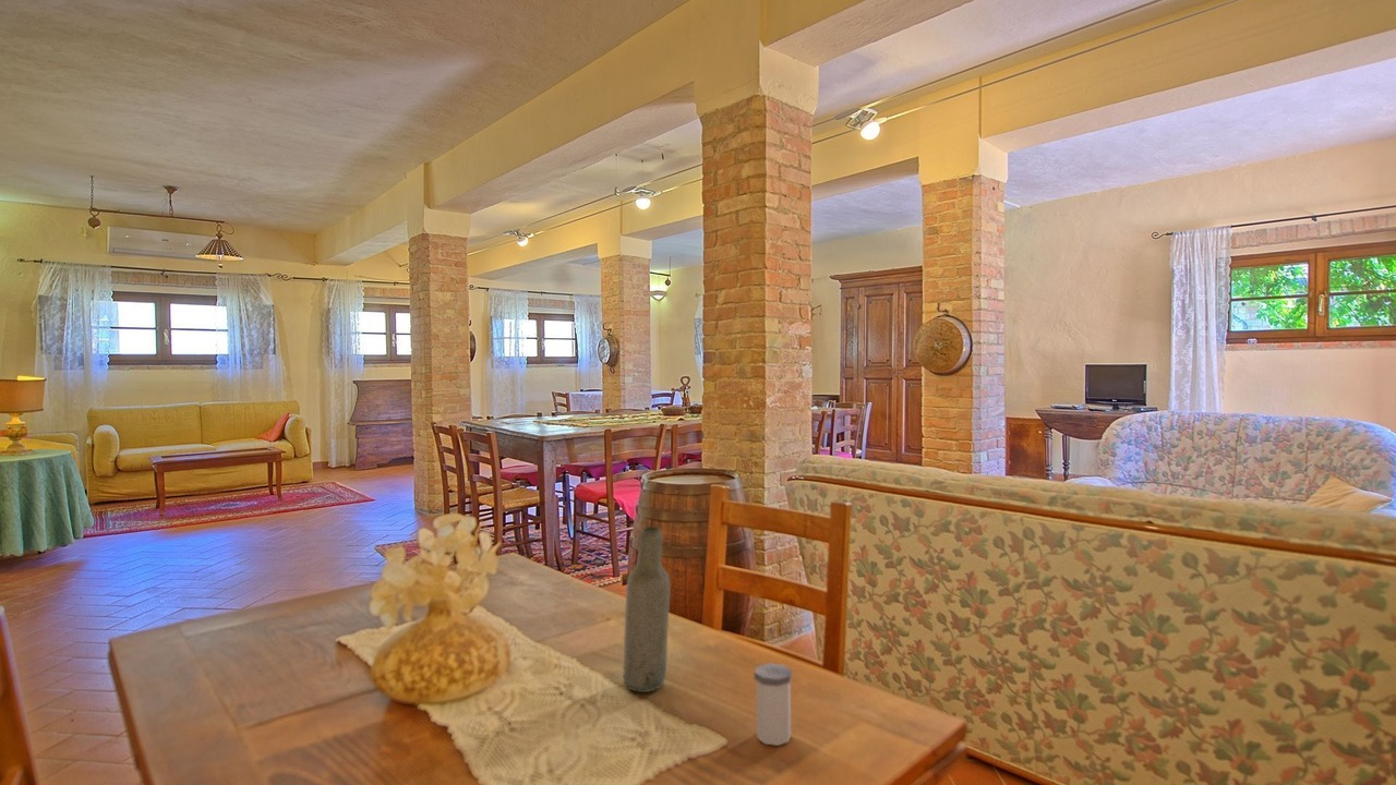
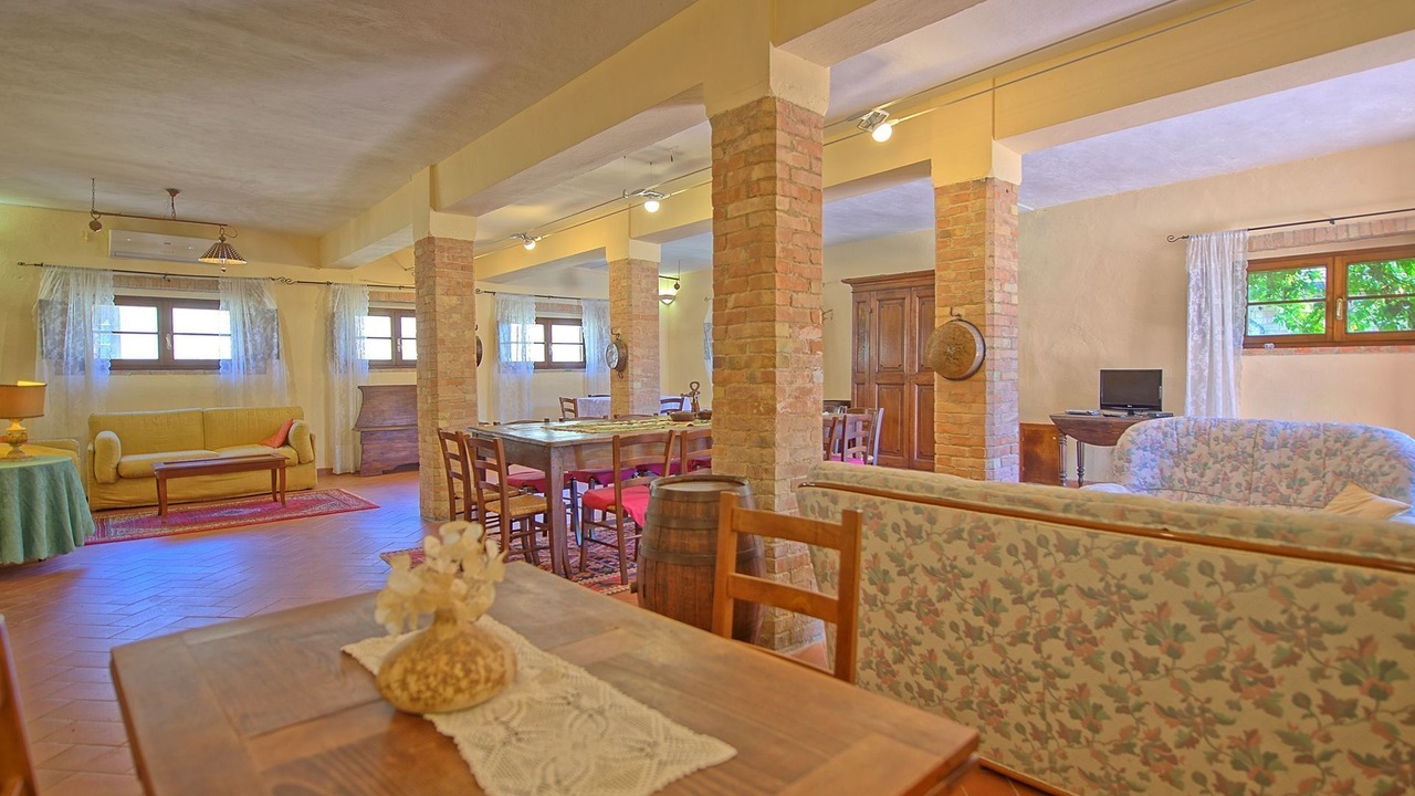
- salt shaker [754,662,793,747]
- bottle [623,526,671,693]
